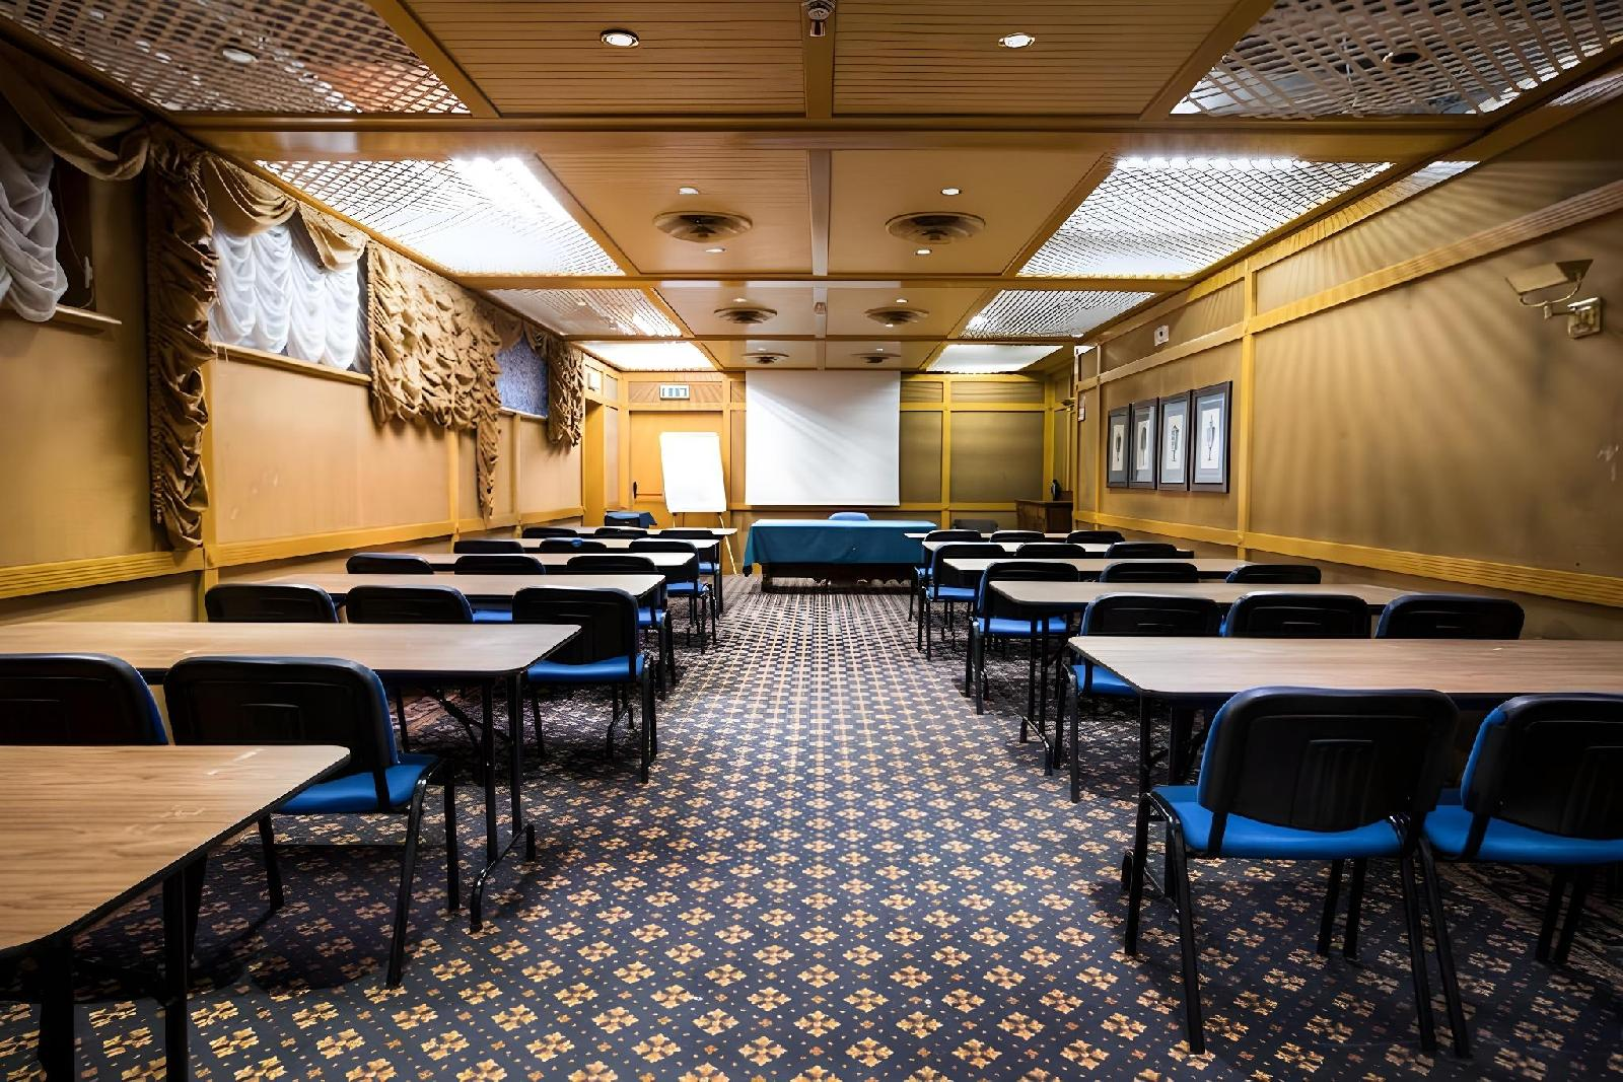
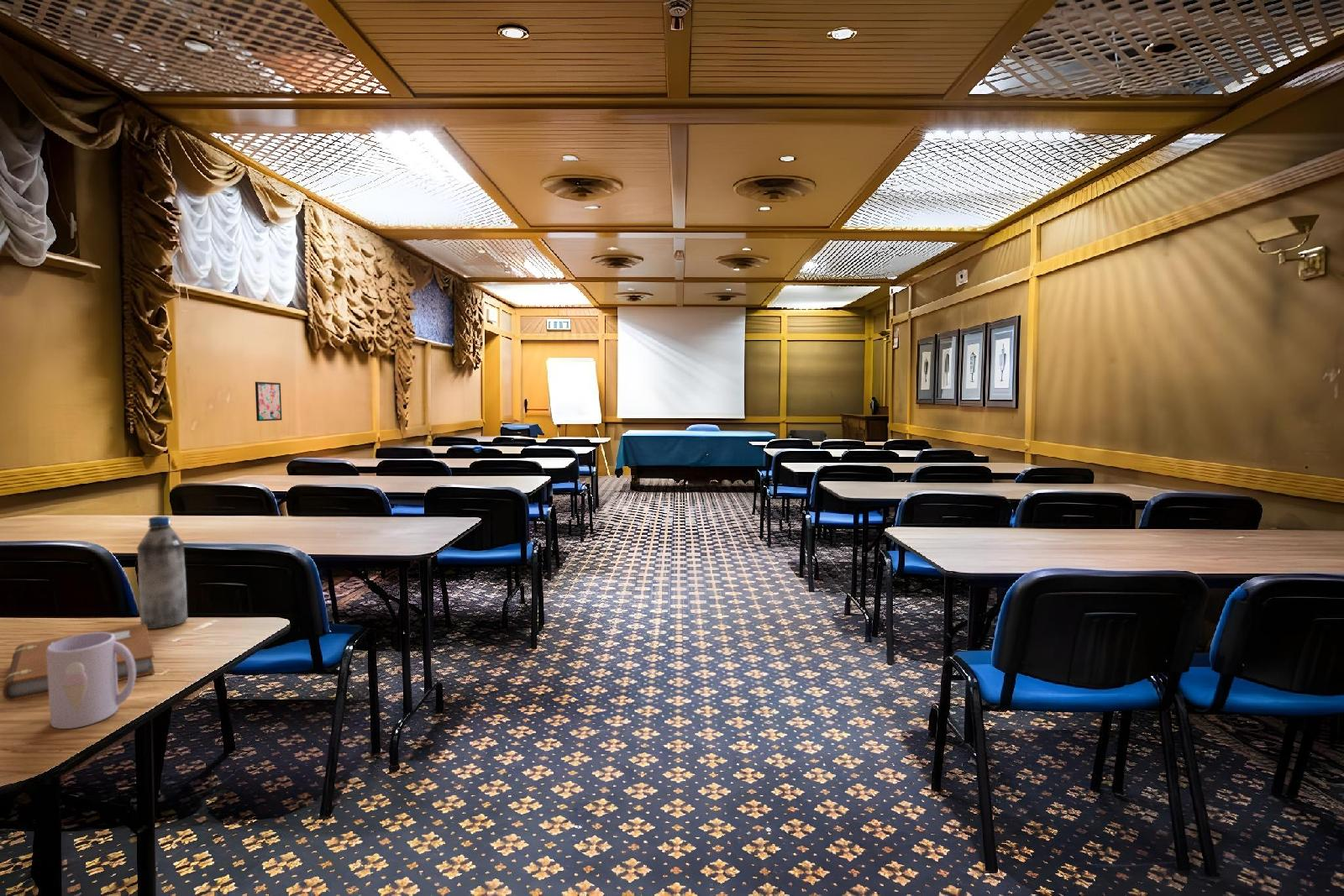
+ notebook [2,624,155,702]
+ wall art [255,381,282,422]
+ mug [46,631,137,730]
+ water bottle [136,516,188,630]
